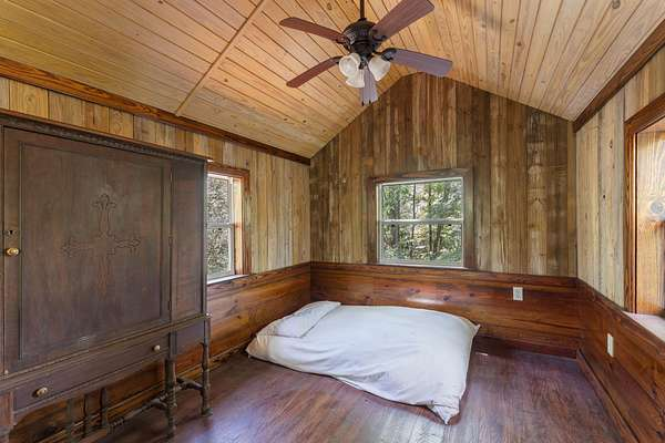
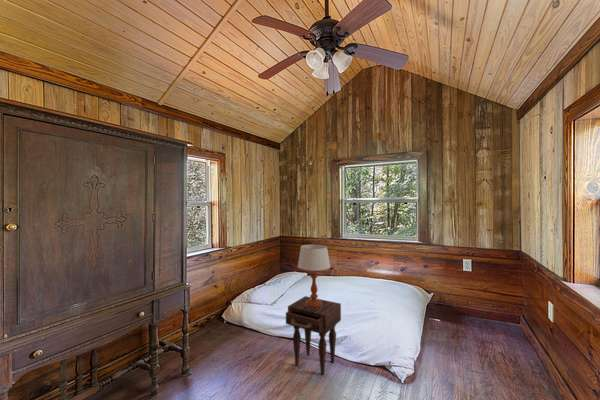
+ table lamp [297,244,331,309]
+ nightstand [285,295,342,376]
